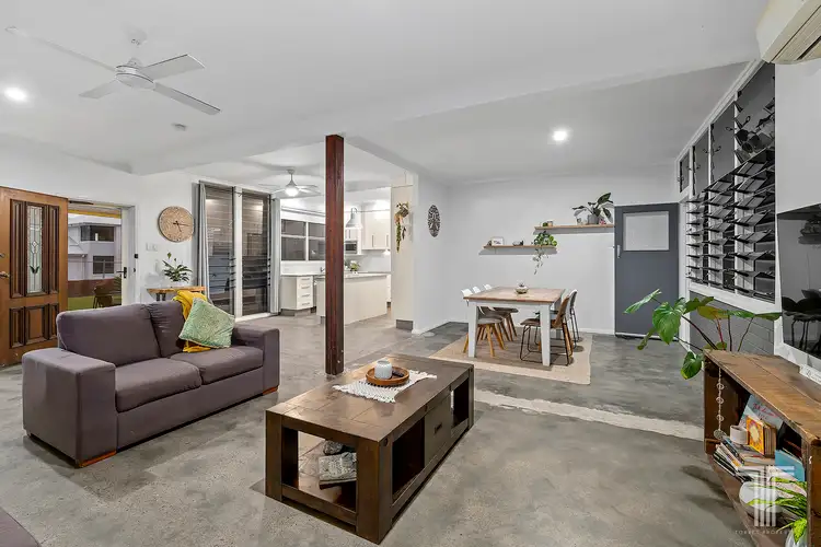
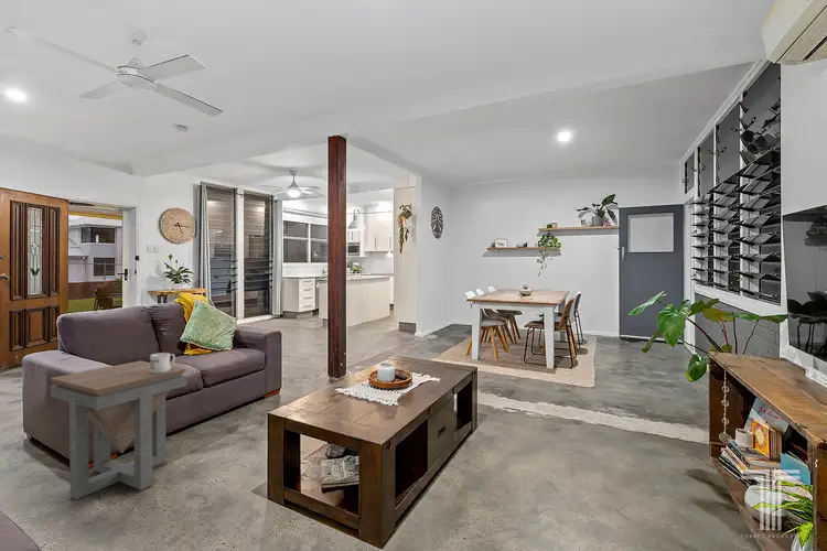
+ mug [149,352,176,374]
+ side table [50,359,187,500]
